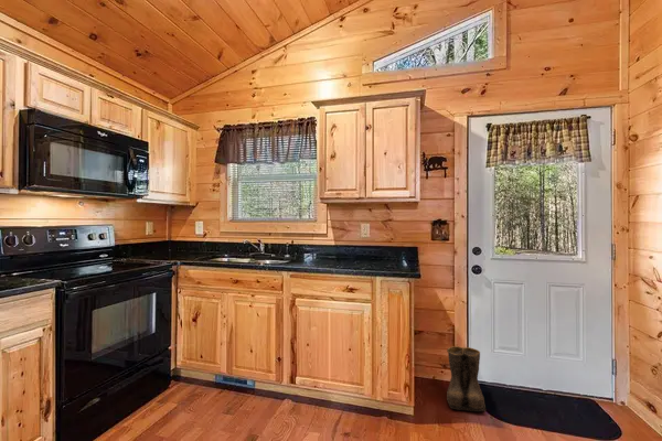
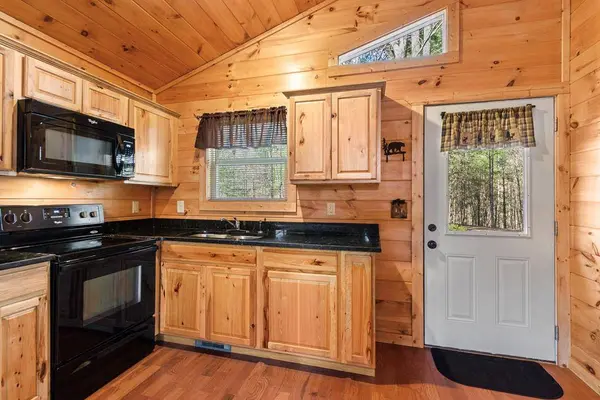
- boots [446,345,487,412]
